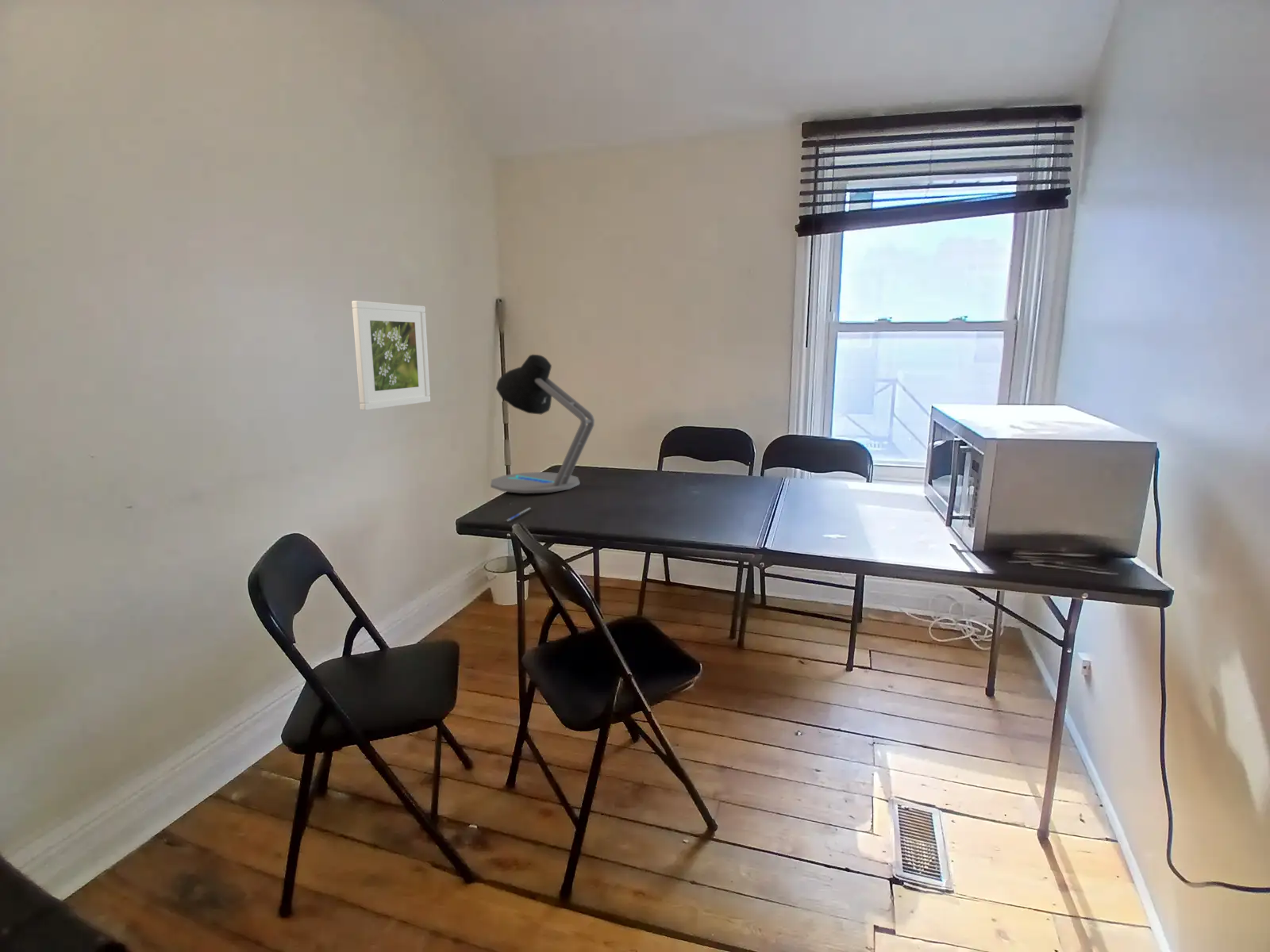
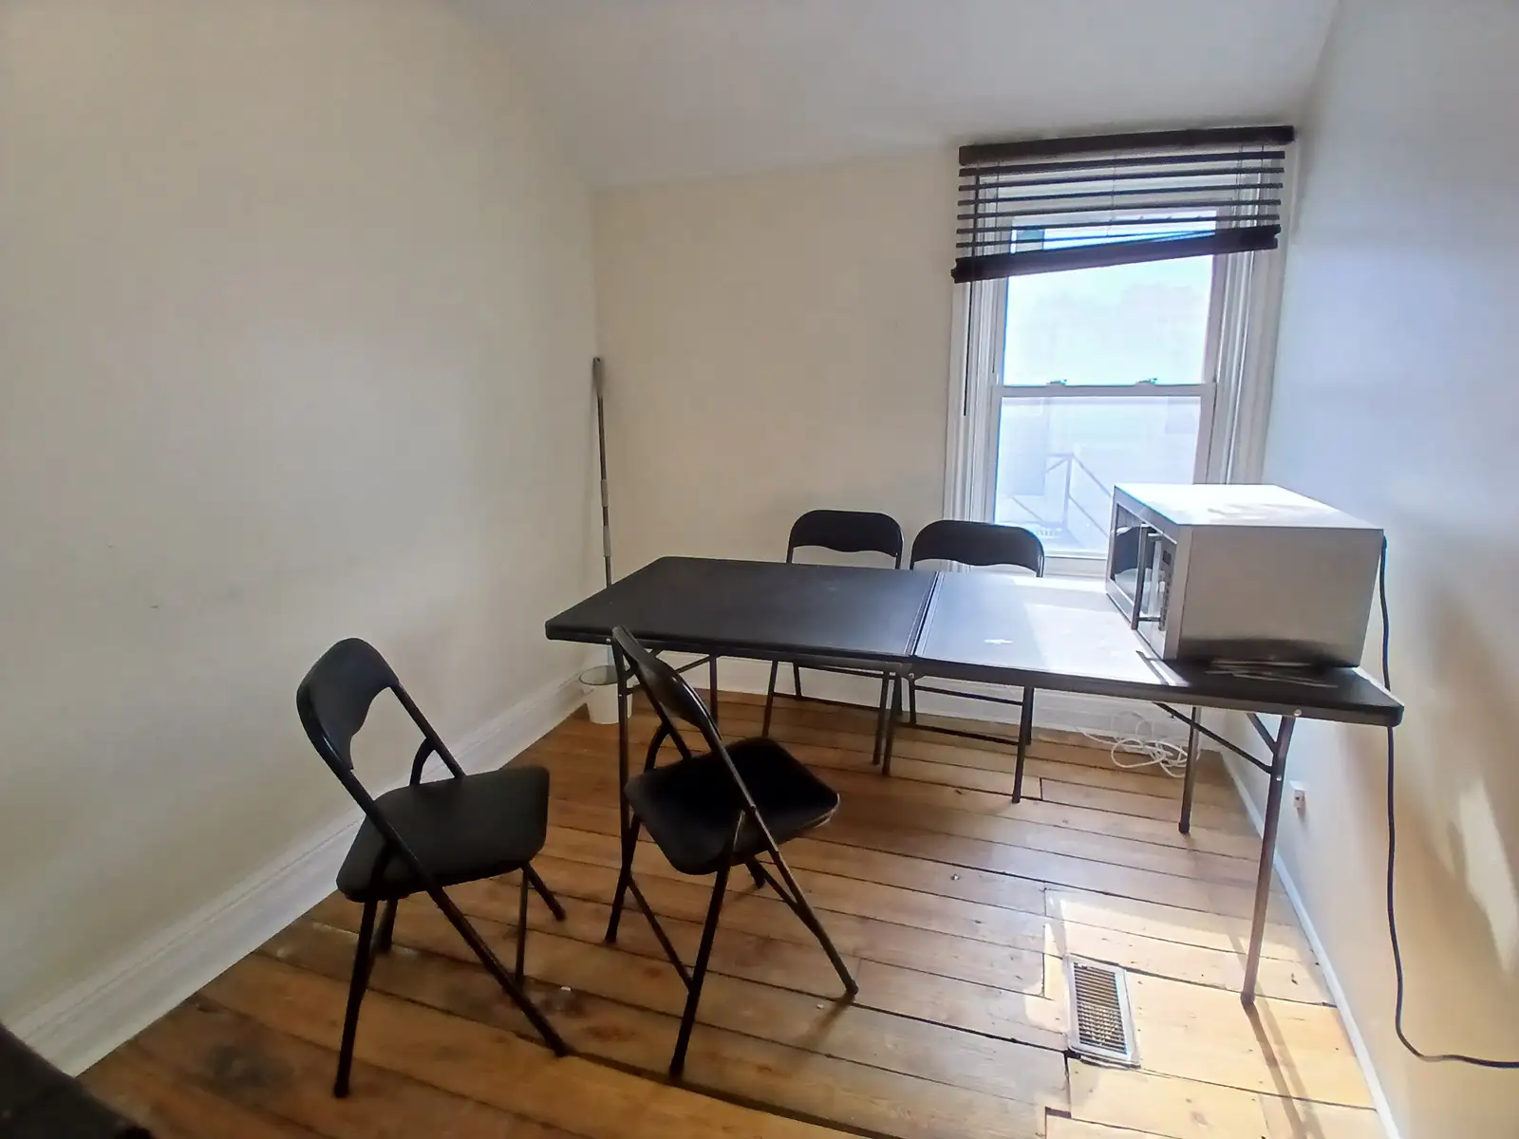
- pen [503,507,533,522]
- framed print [351,300,431,411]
- desk lamp [490,354,595,494]
